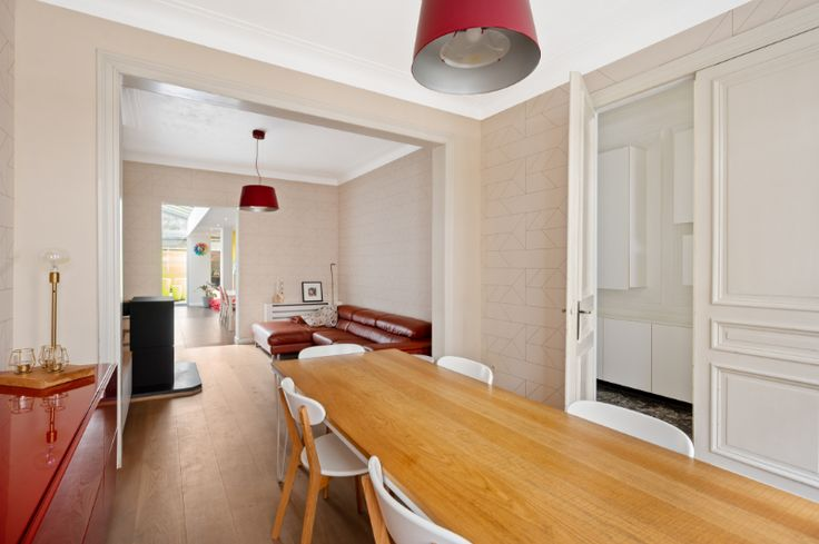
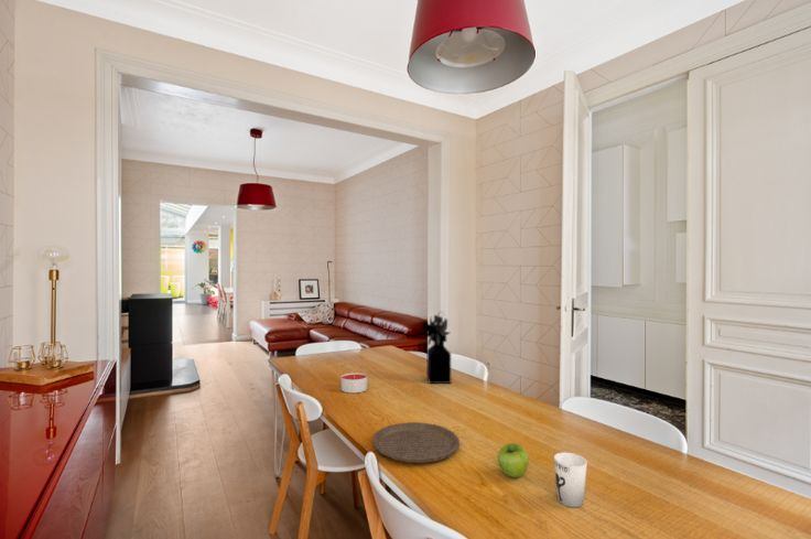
+ fruit [497,442,530,478]
+ cup [553,451,588,508]
+ plate [371,421,461,464]
+ candle [340,371,368,394]
+ vase [421,310,452,385]
